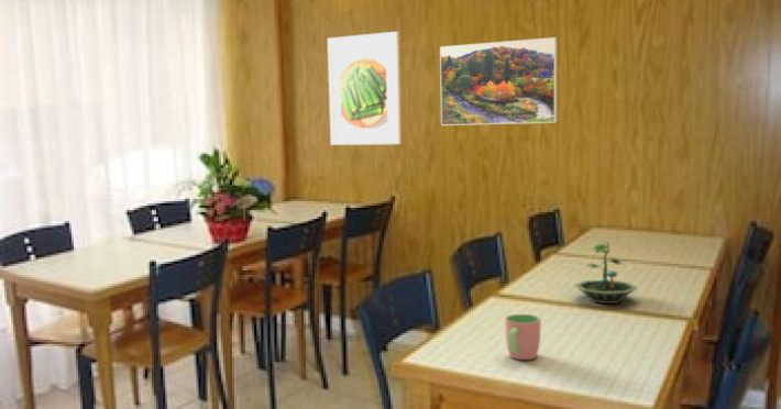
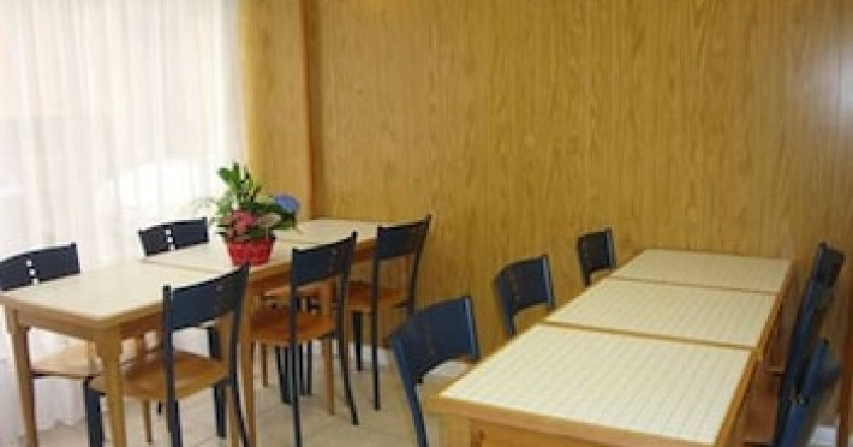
- terrarium [573,241,639,305]
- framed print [327,31,403,146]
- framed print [439,36,558,126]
- cup [504,313,542,361]
